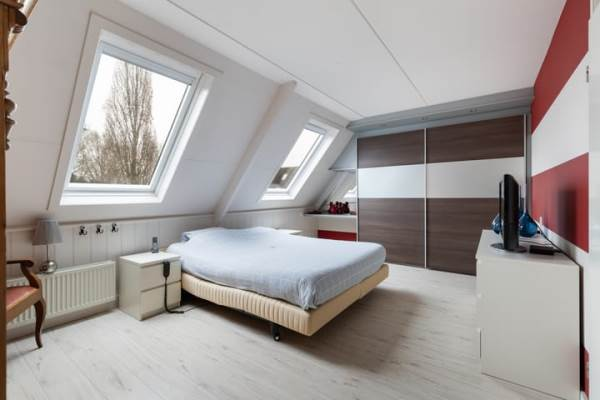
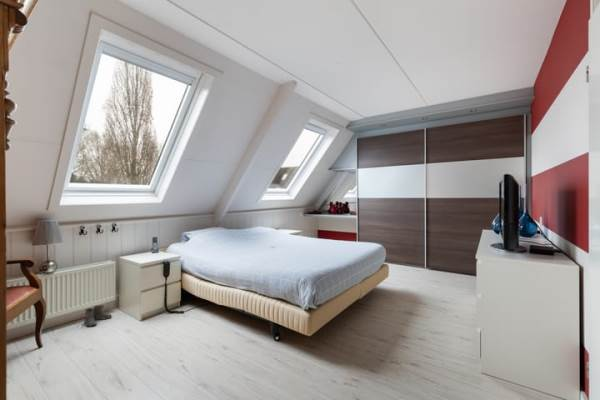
+ boots [82,304,113,328]
